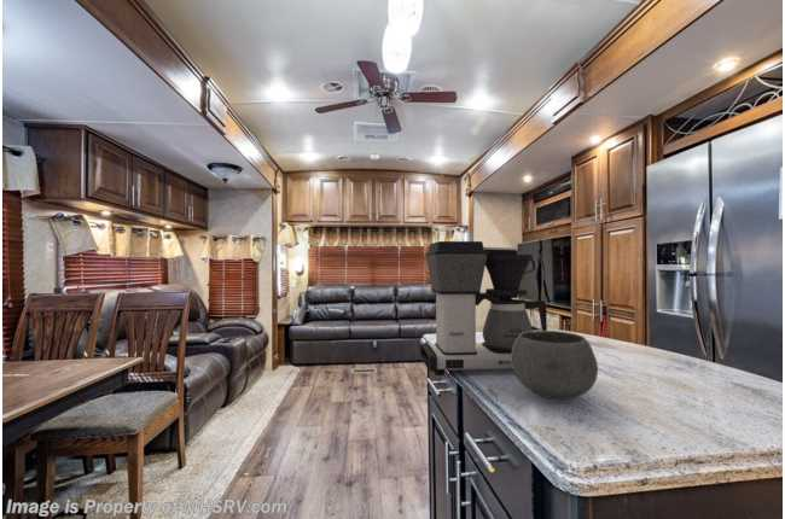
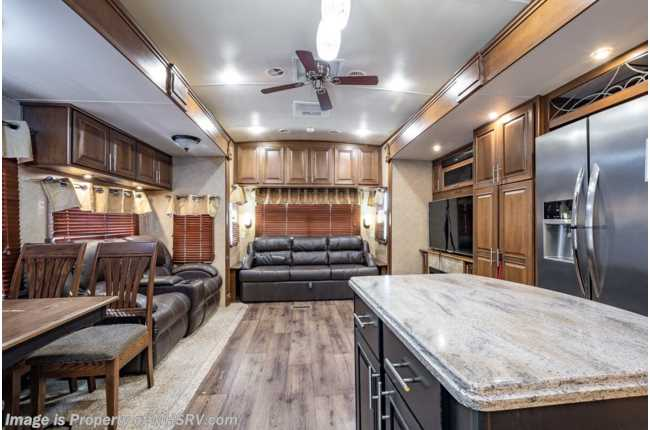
- coffee maker [419,240,548,377]
- bowl [511,330,599,401]
